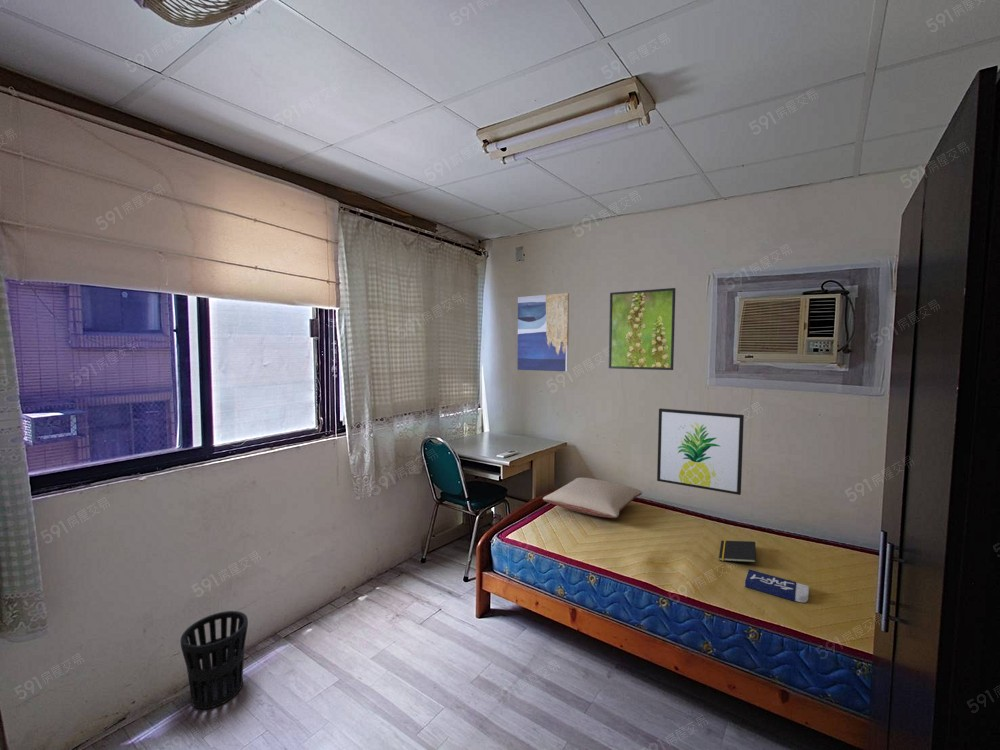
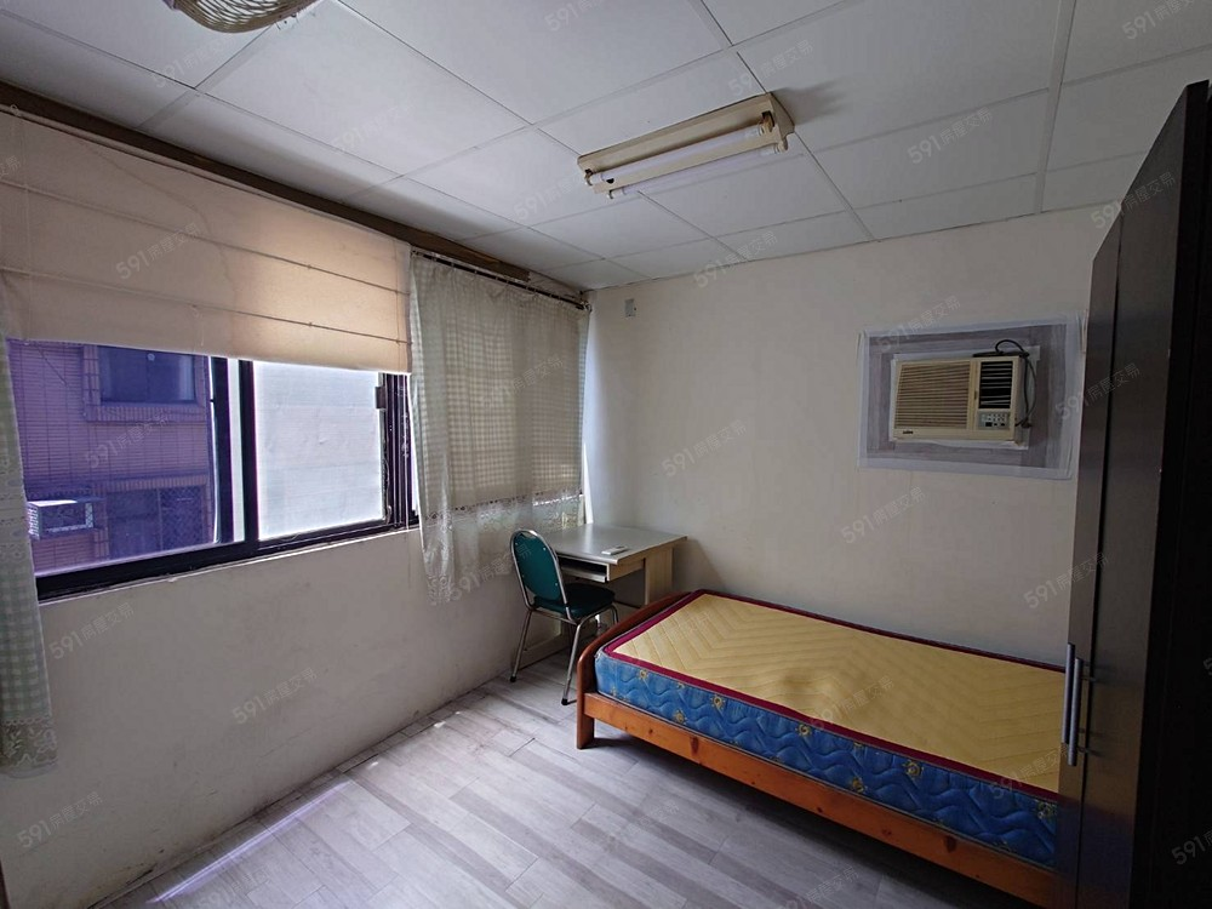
- wall art [517,292,570,372]
- book [744,568,810,604]
- wastebasket [180,610,249,710]
- wall art [656,408,745,496]
- pillow [542,477,643,519]
- notepad [718,539,757,563]
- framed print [608,287,677,371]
